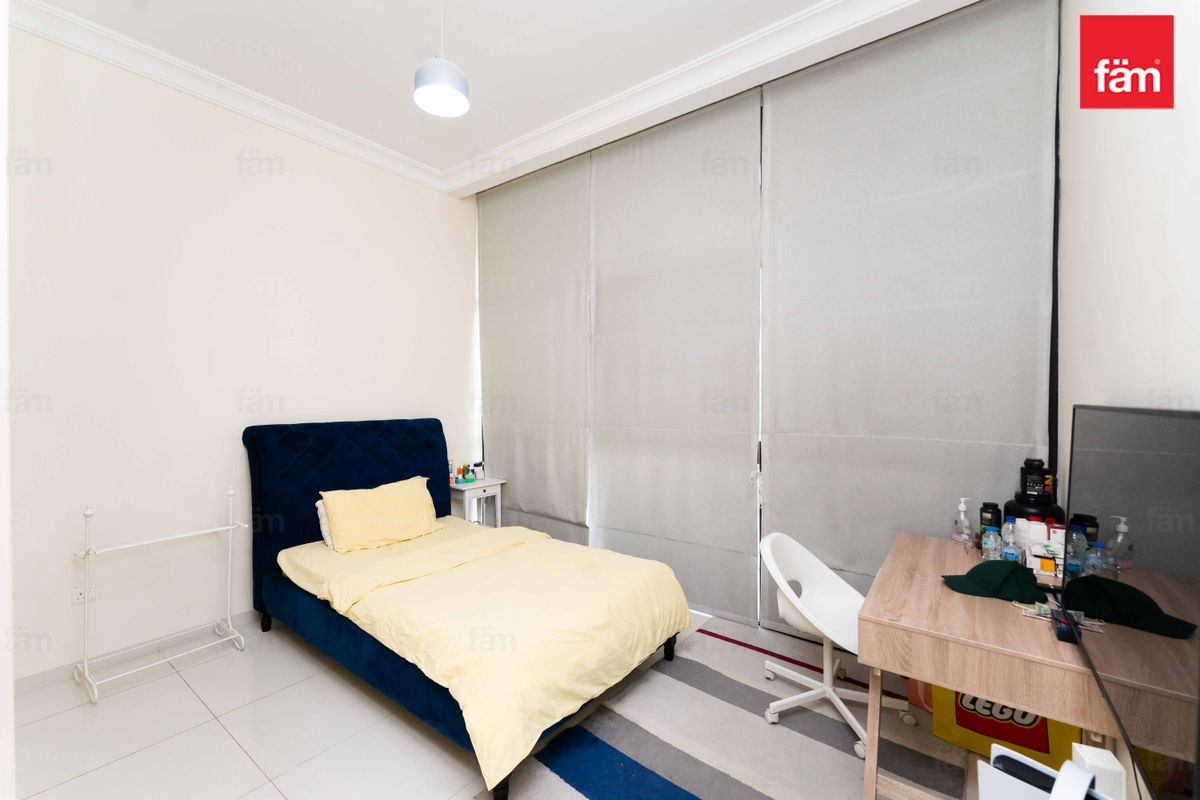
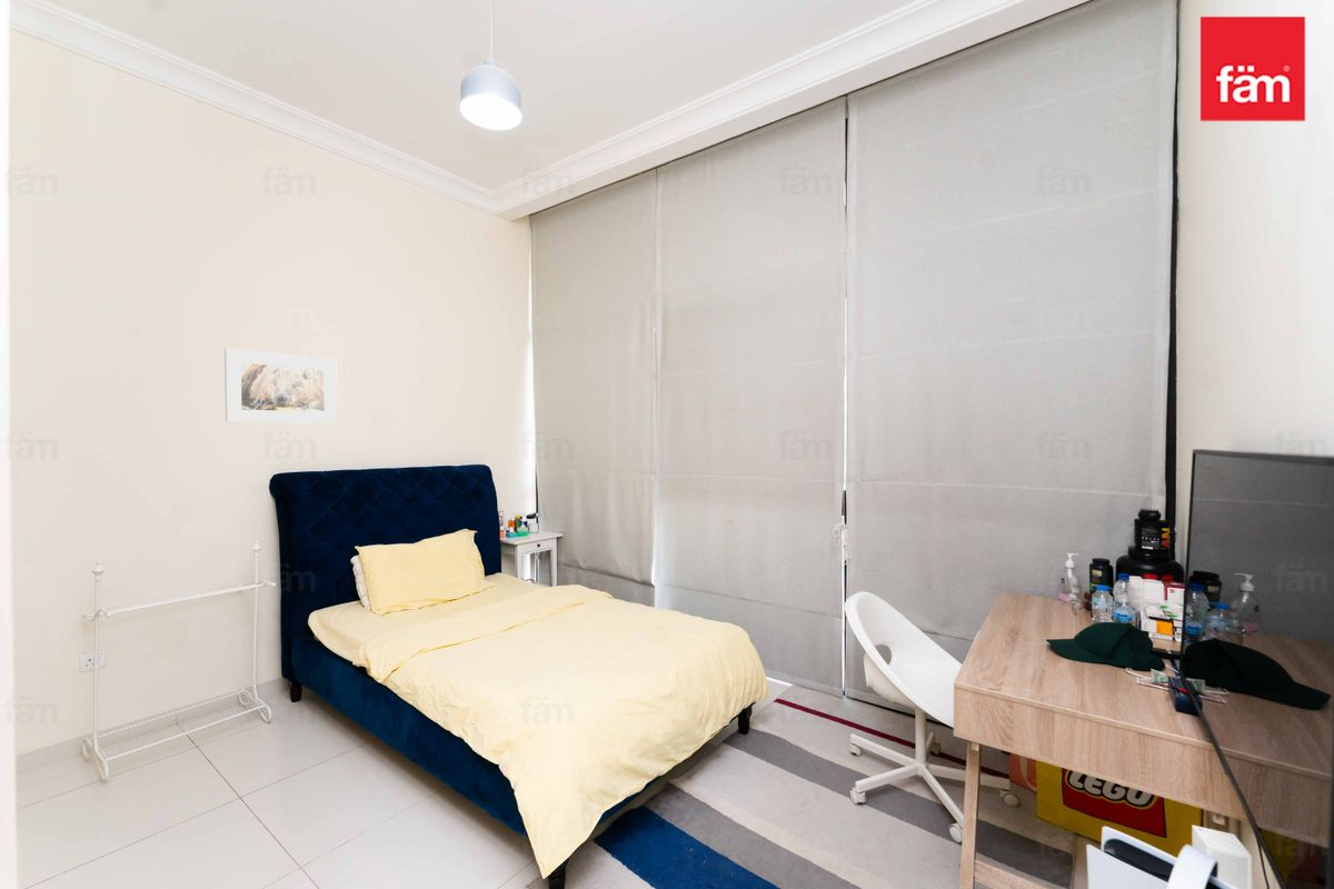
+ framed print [223,348,338,424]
